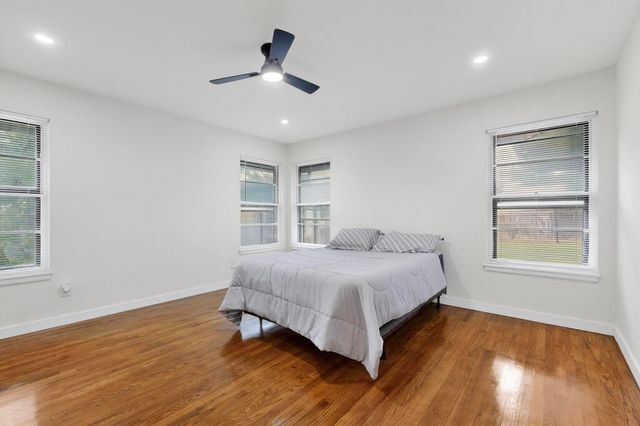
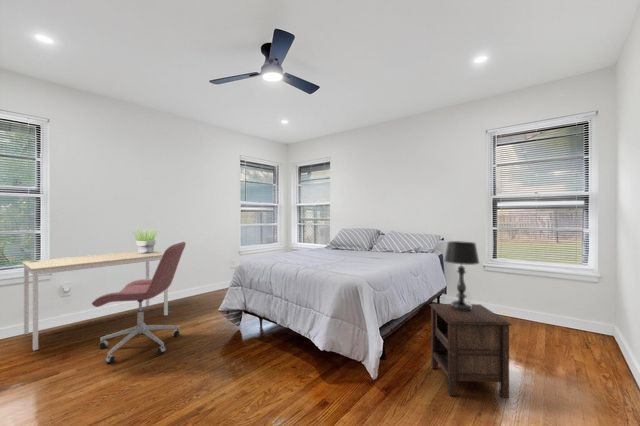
+ desk [21,250,169,352]
+ office chair [91,241,187,364]
+ table lamp [443,240,480,311]
+ nightstand [429,303,513,399]
+ potted plant [129,228,160,254]
